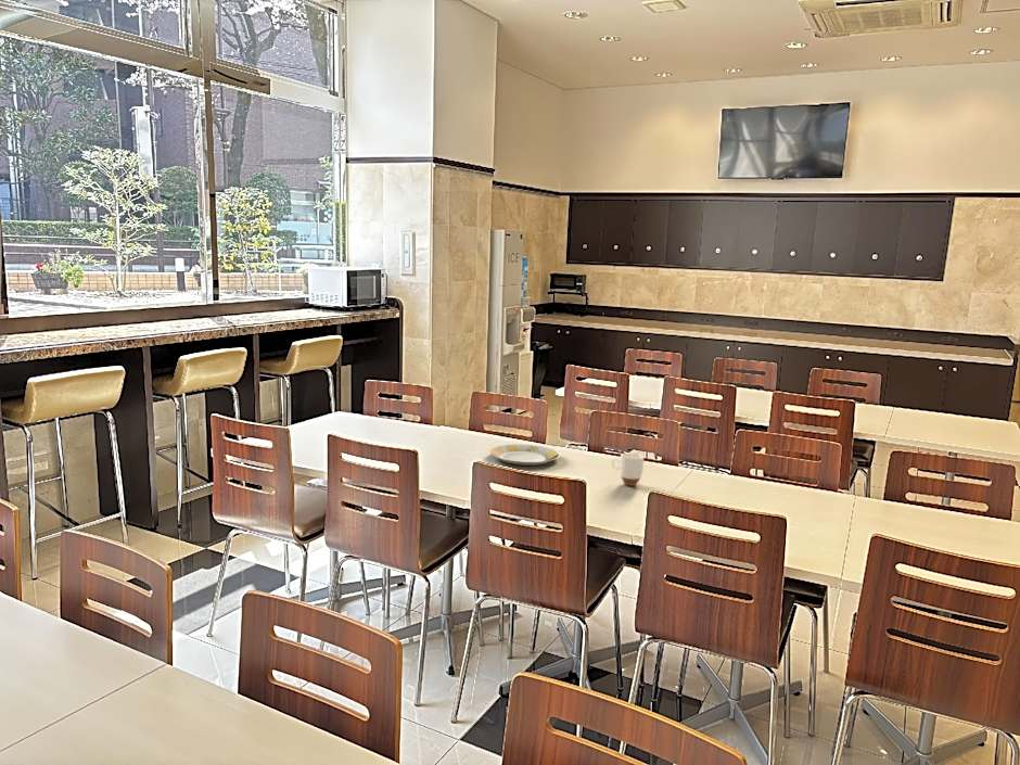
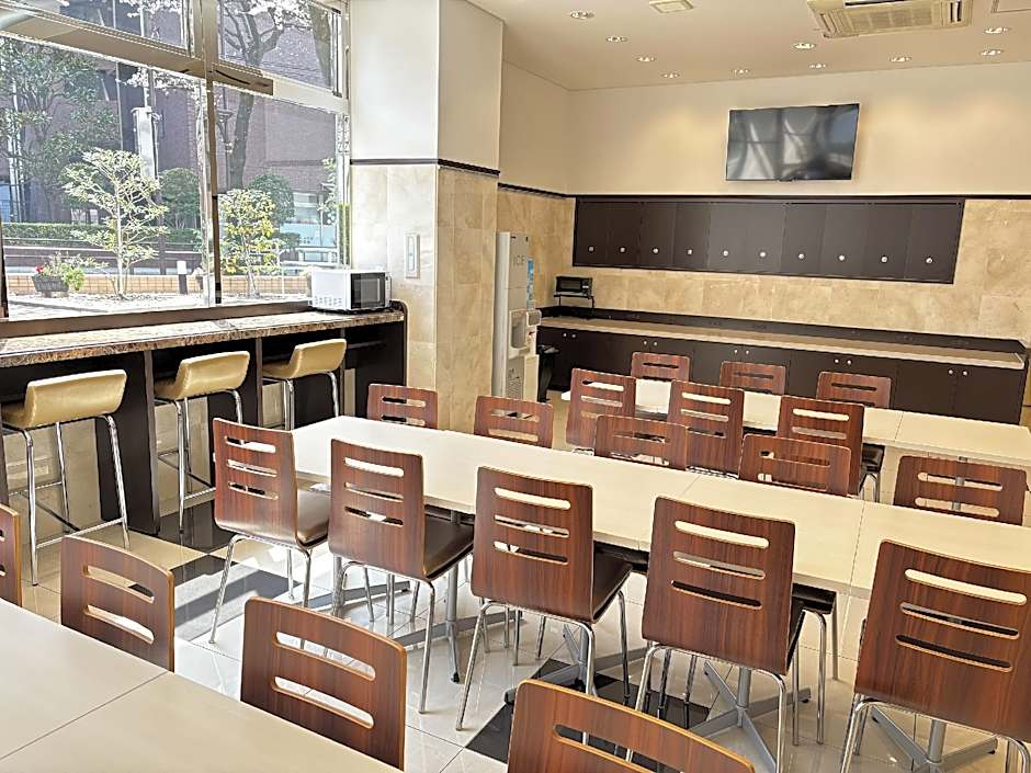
- plate [488,443,561,467]
- mug [611,452,645,487]
